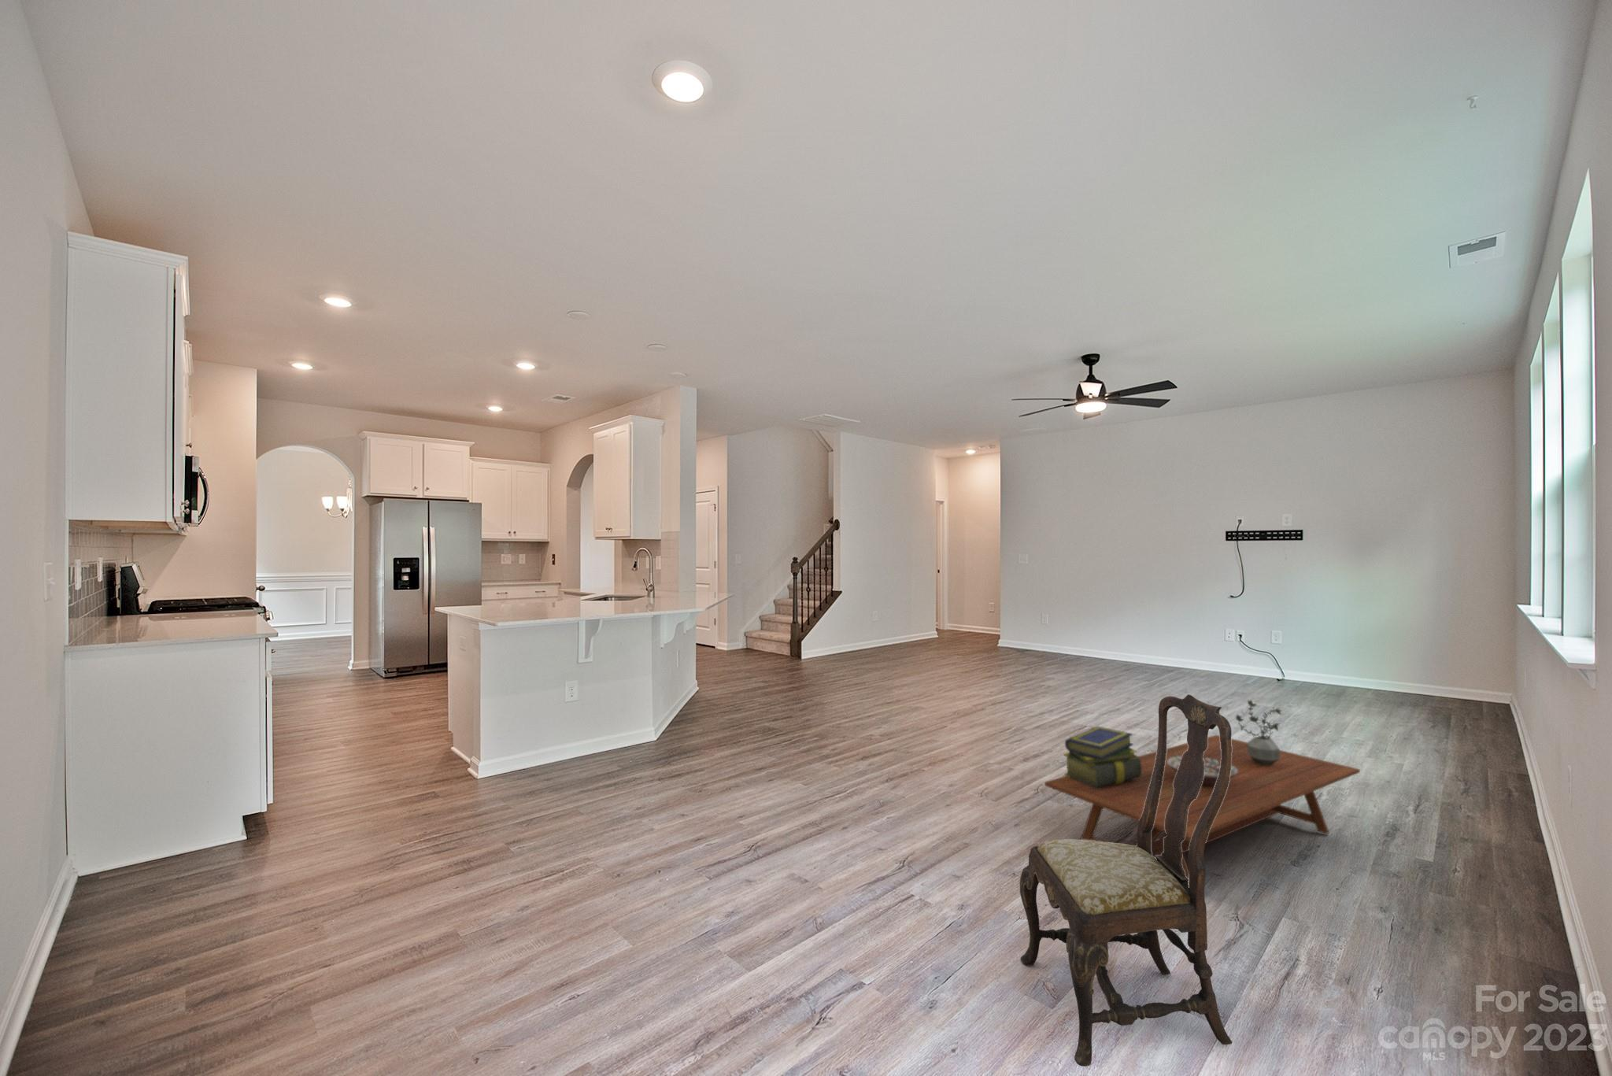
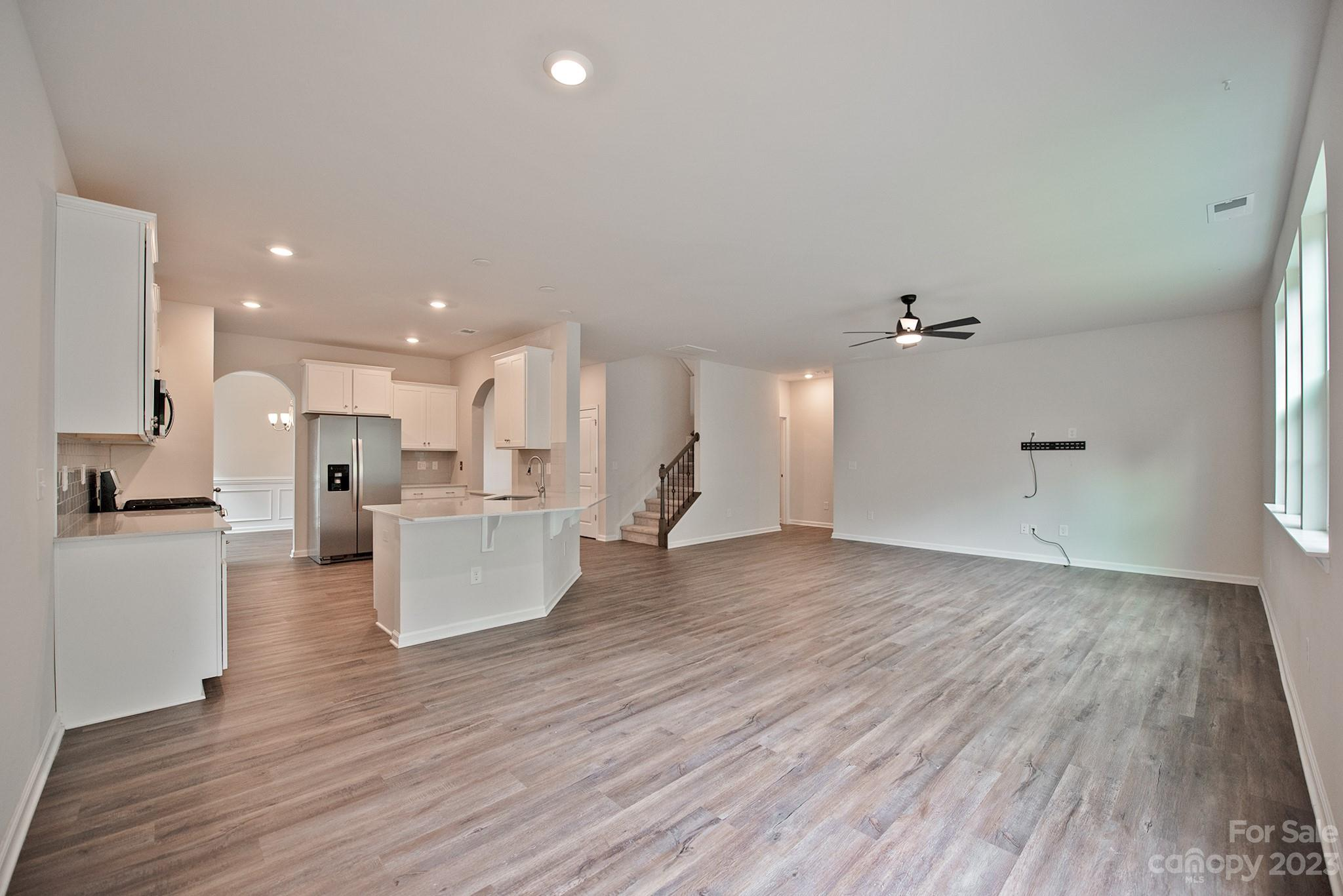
- coffee table [1044,735,1361,887]
- potted plant [1235,699,1283,766]
- decorative bowl [1167,755,1239,787]
- stack of books [1062,725,1141,789]
- dining chair [1019,694,1233,1068]
